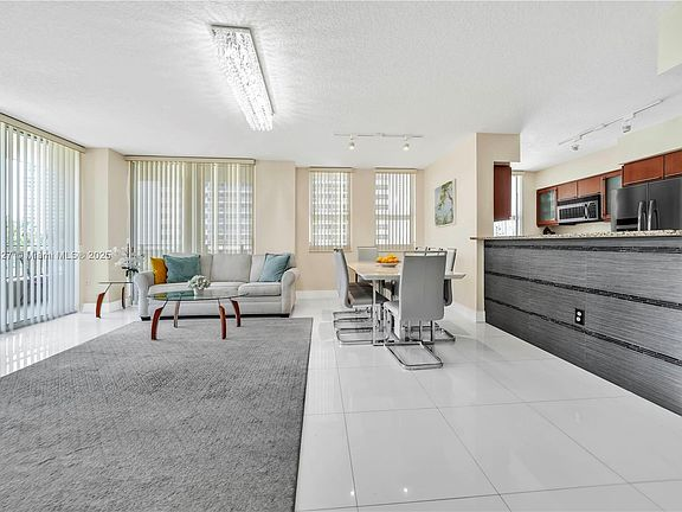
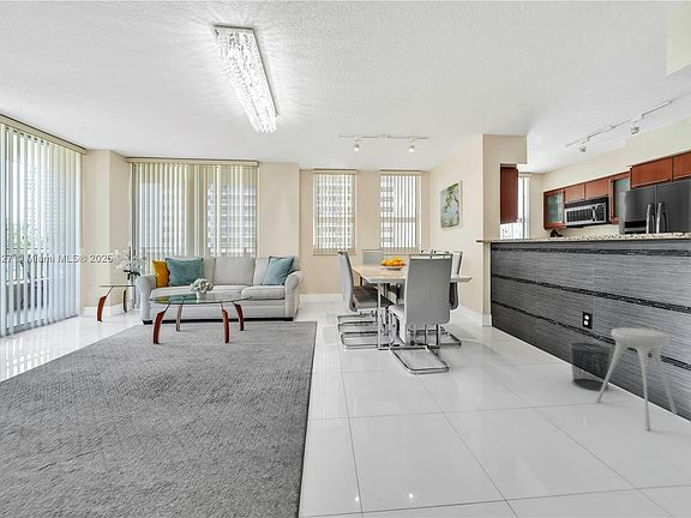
+ stool [595,326,678,432]
+ waste bin [569,342,613,391]
